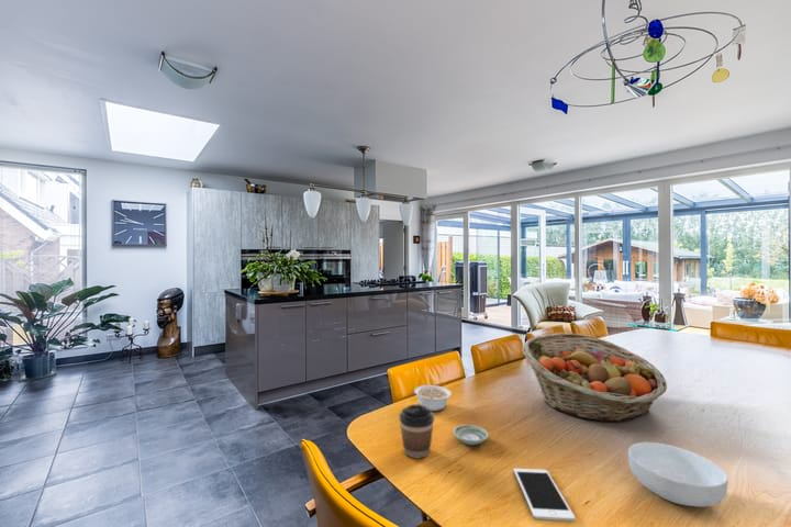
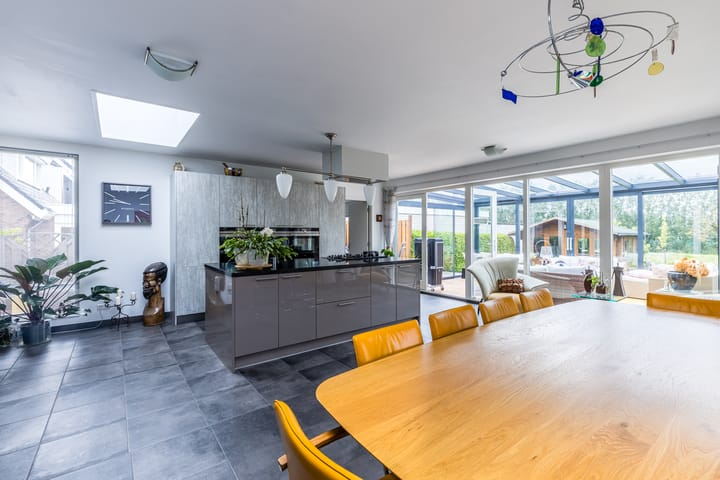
- legume [413,384,453,412]
- fruit basket [521,333,668,423]
- coffee cup [399,404,435,459]
- cereal bowl [627,441,728,508]
- cell phone [513,468,576,522]
- saucer [453,424,490,446]
